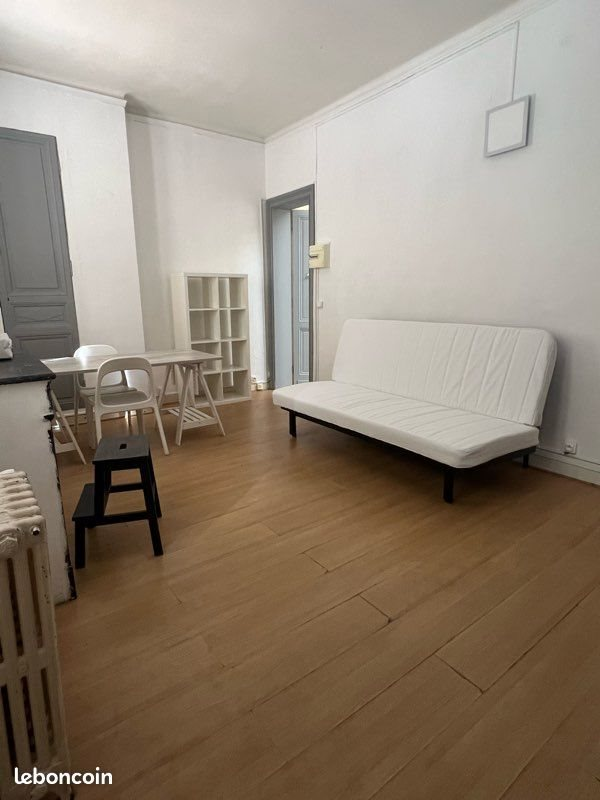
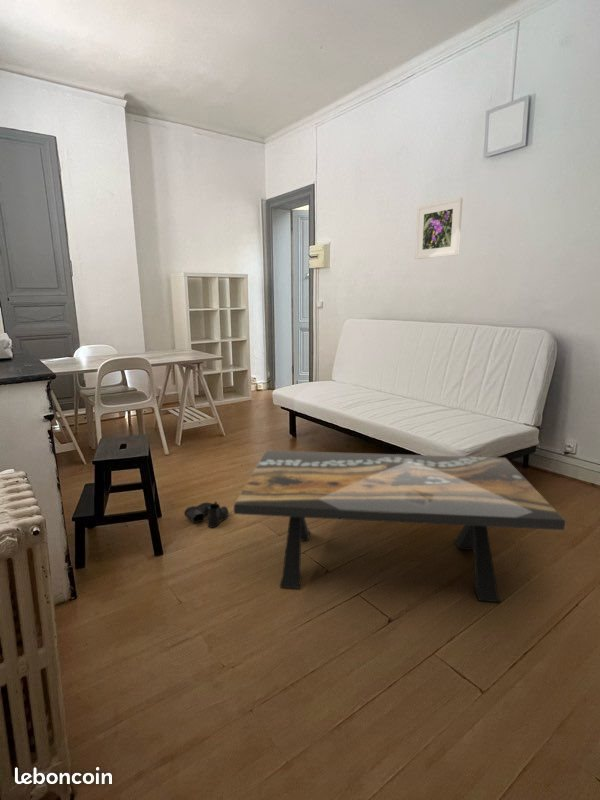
+ boots [183,500,230,528]
+ coffee table [233,449,567,603]
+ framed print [414,197,464,260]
